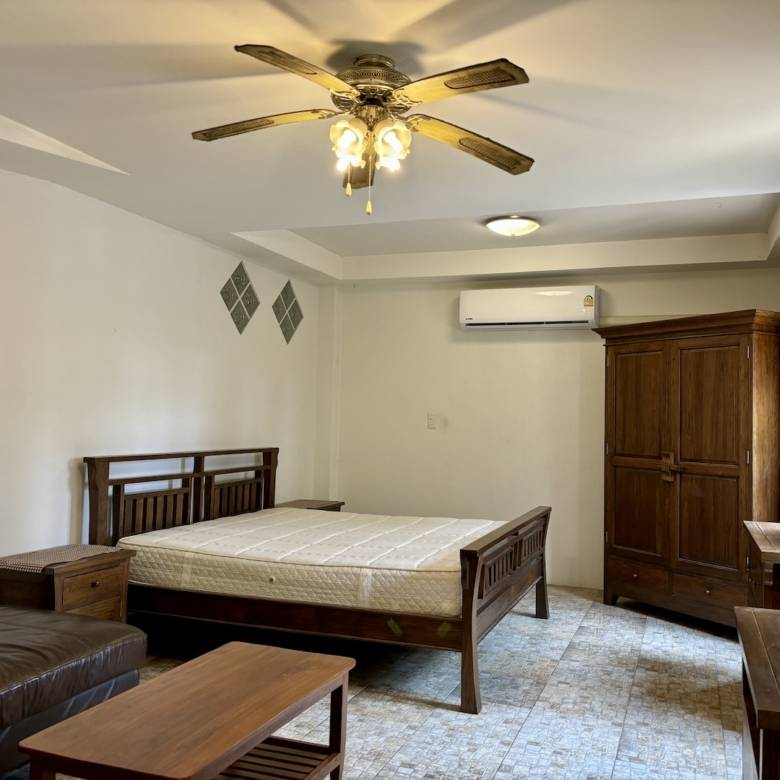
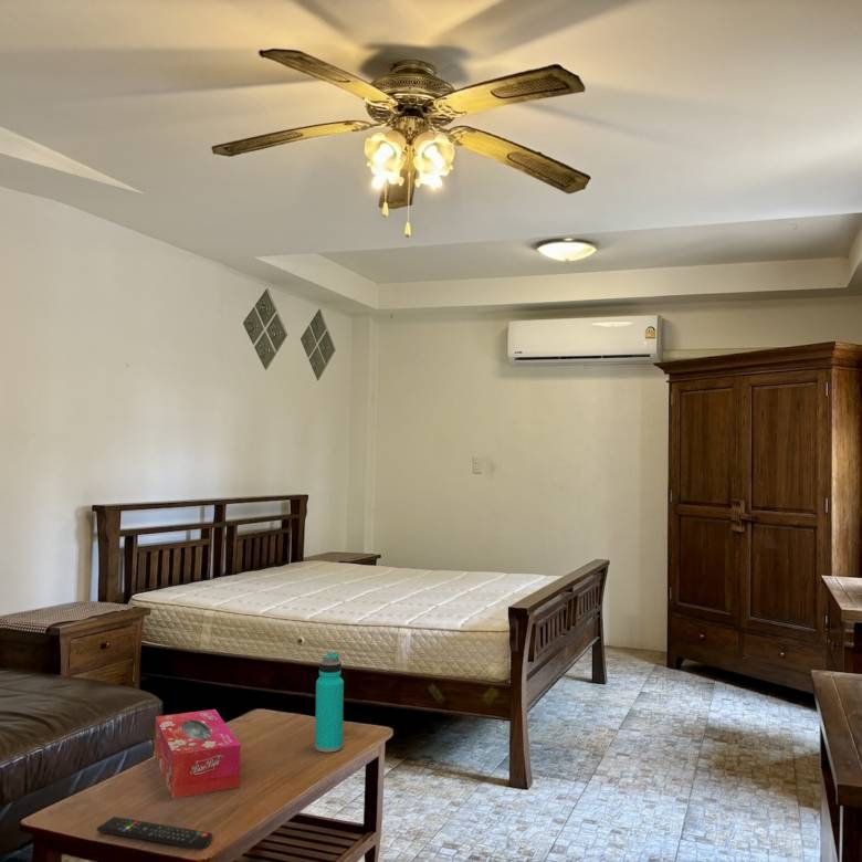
+ tissue box [154,708,241,799]
+ water bottle [314,651,345,754]
+ remote control [96,816,213,850]
